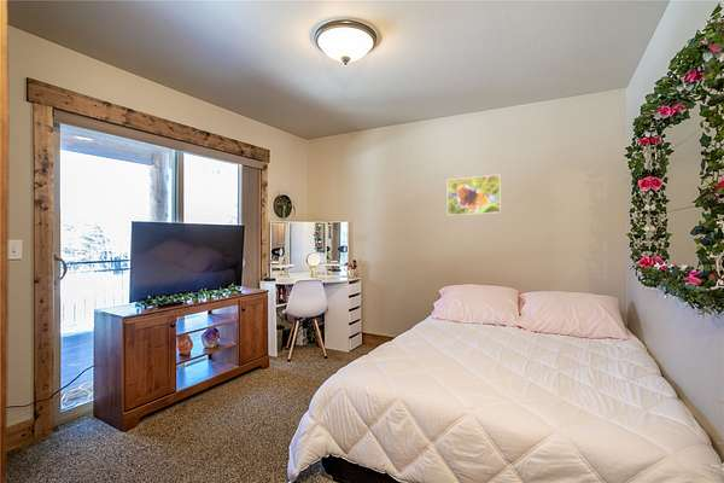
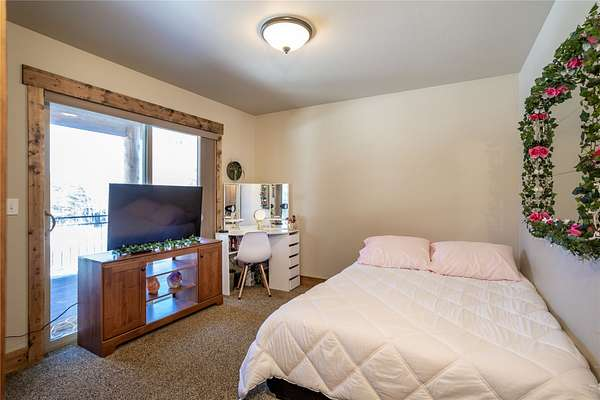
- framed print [446,174,502,216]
